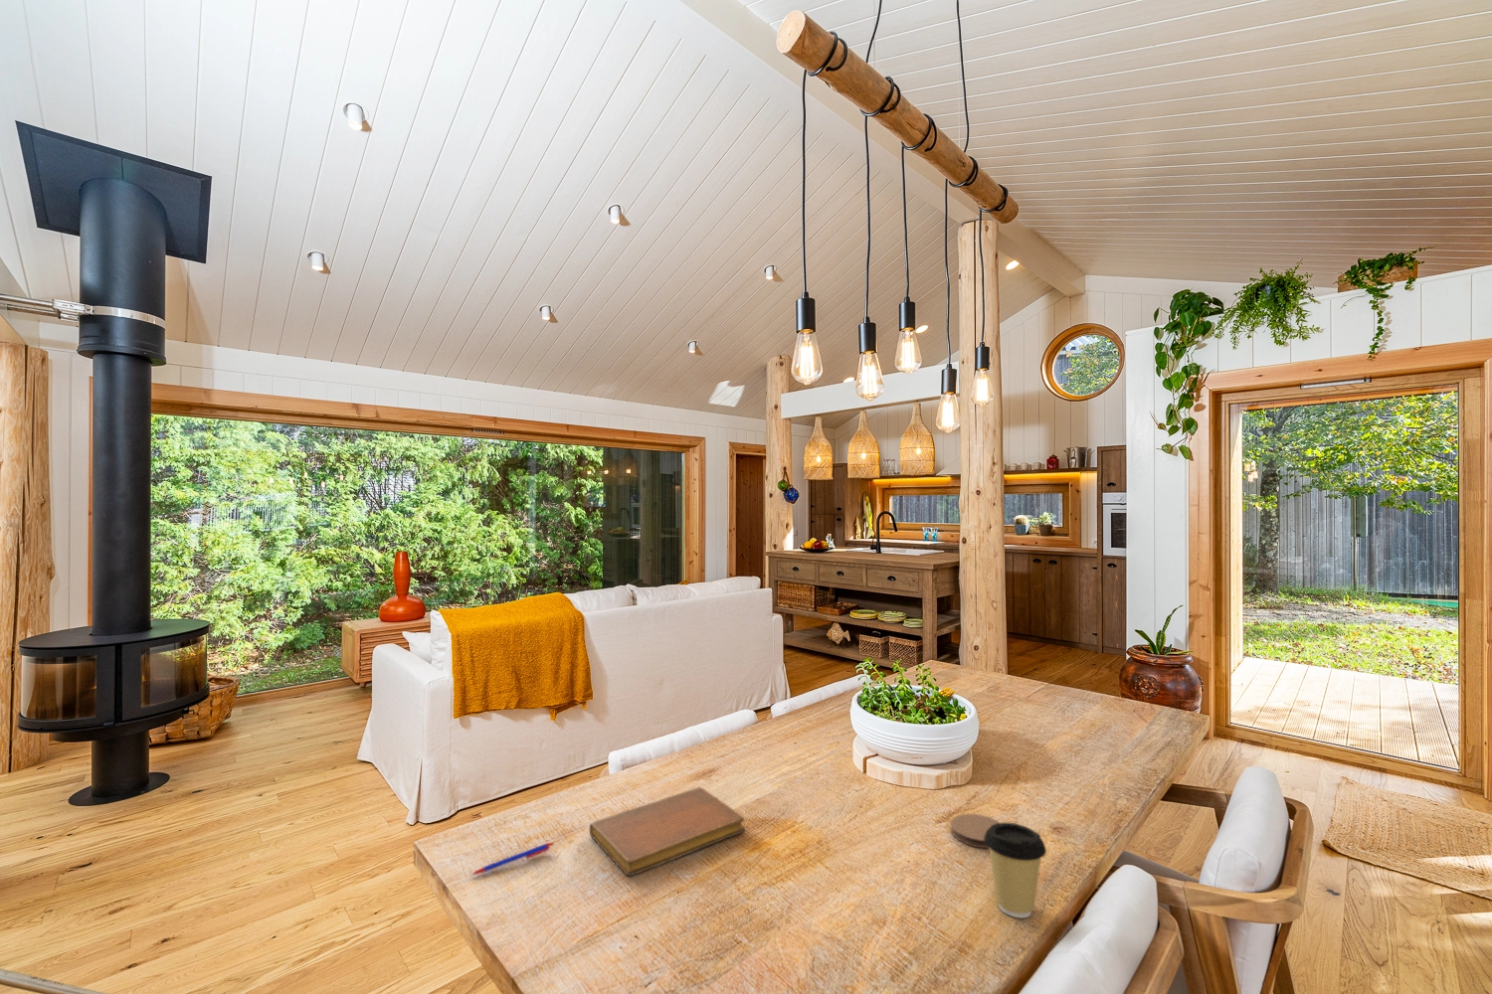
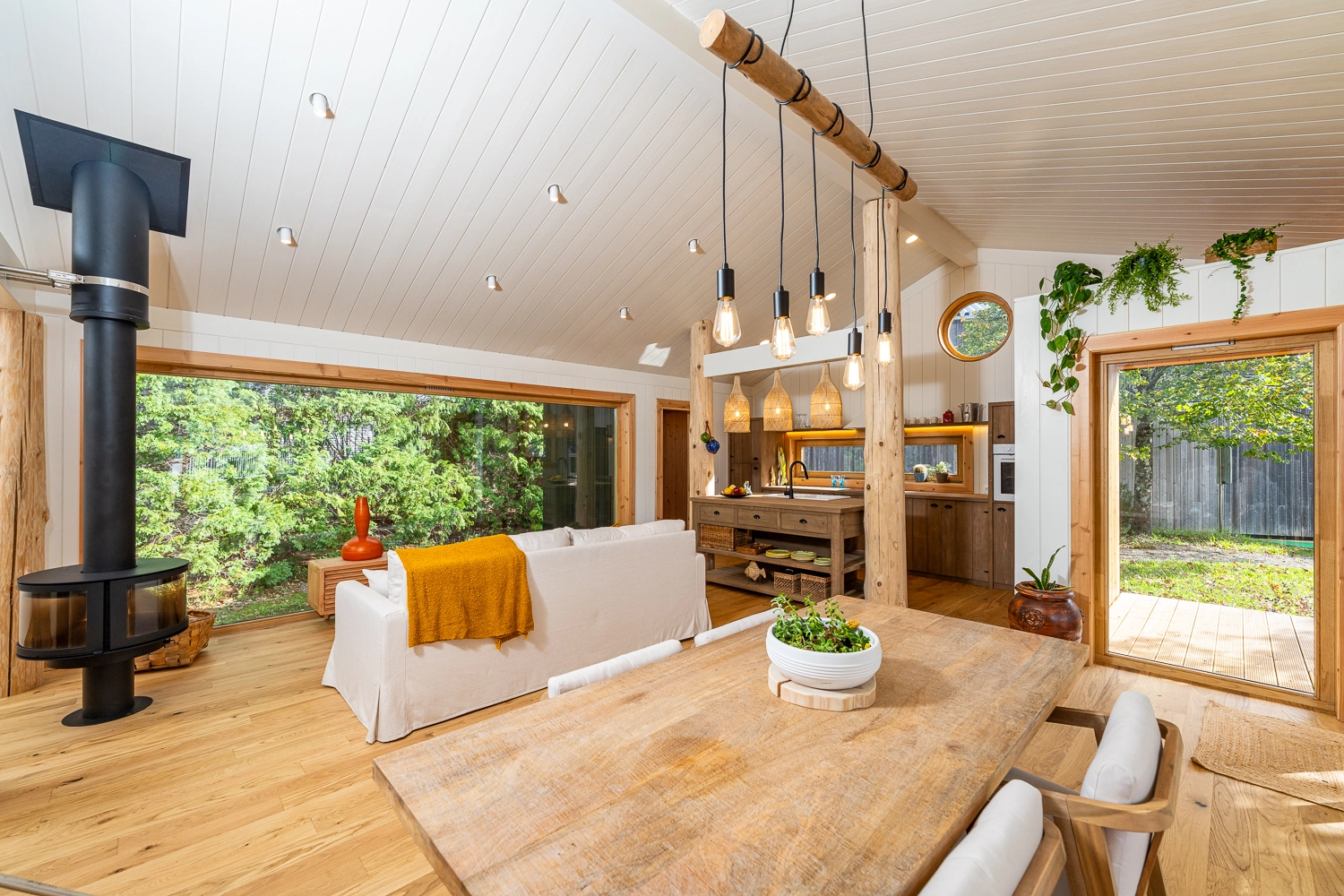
- pen [471,841,554,875]
- coffee cup [984,822,1047,919]
- coaster [950,813,1000,849]
- notebook [588,787,746,876]
